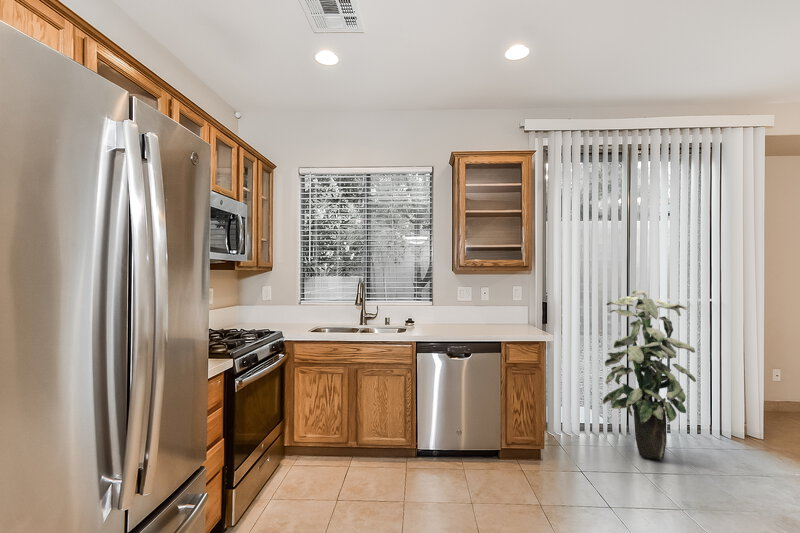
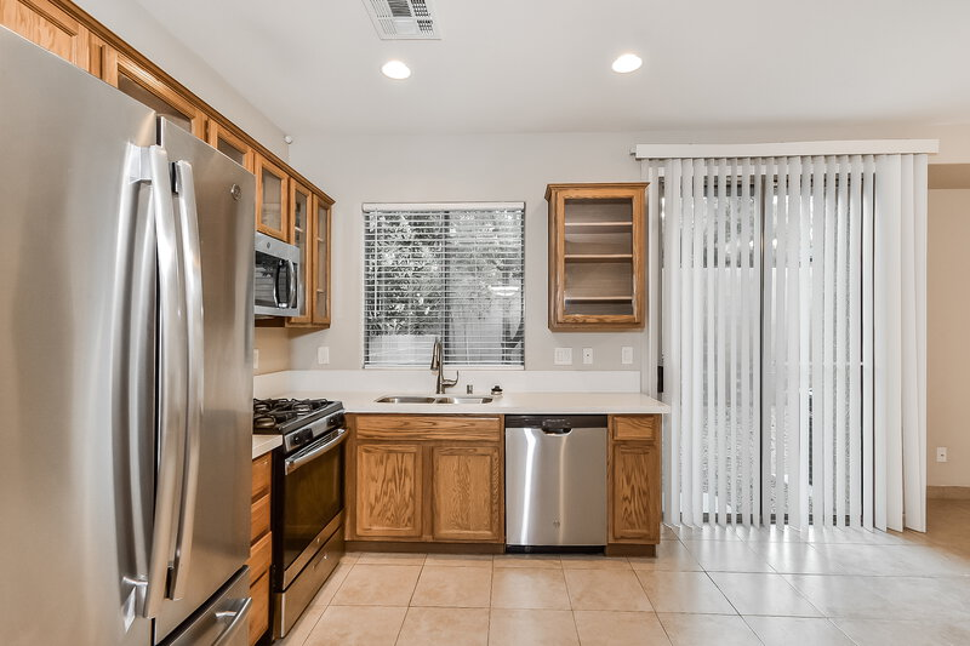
- indoor plant [602,289,697,461]
